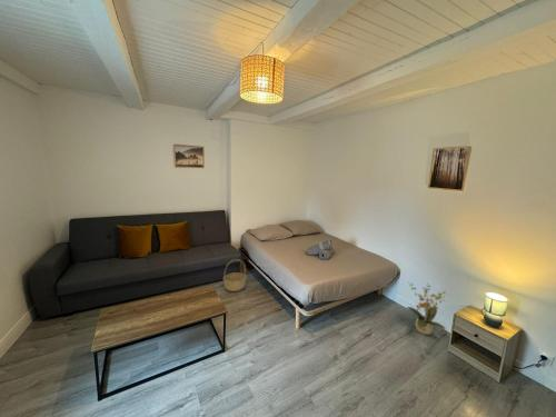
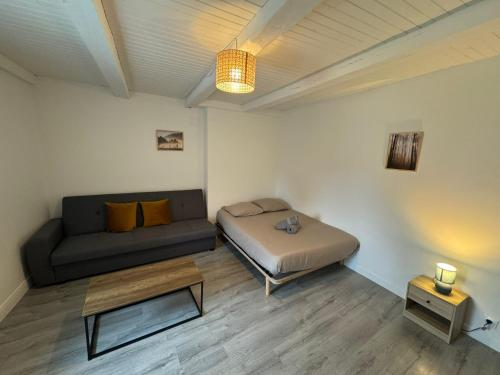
- basket [222,258,248,292]
- potted plant [406,280,449,336]
